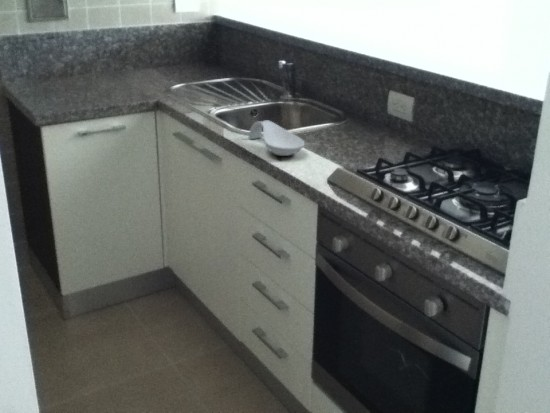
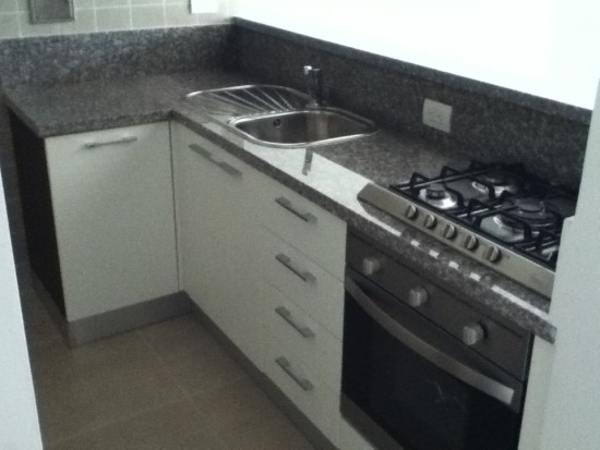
- spoon rest [248,119,306,157]
